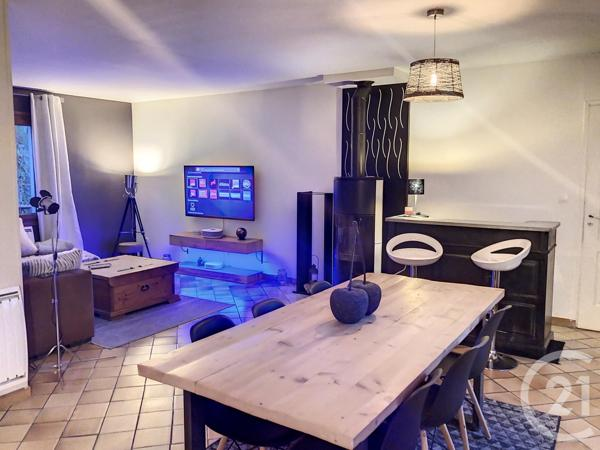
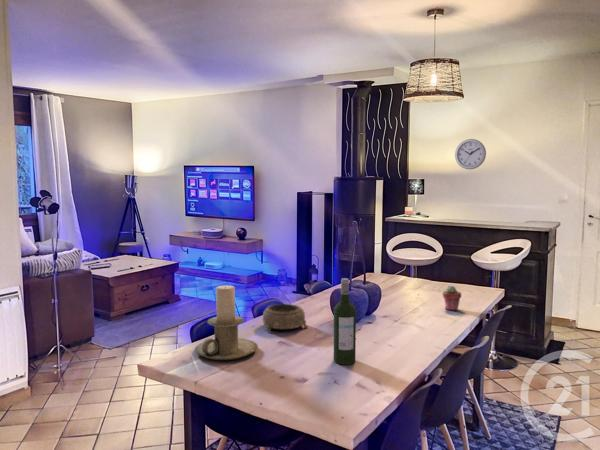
+ decorative bowl [262,303,309,333]
+ potted succulent [442,285,462,312]
+ candle holder [194,285,259,361]
+ wine bottle [333,277,357,366]
+ wall clock [454,138,487,170]
